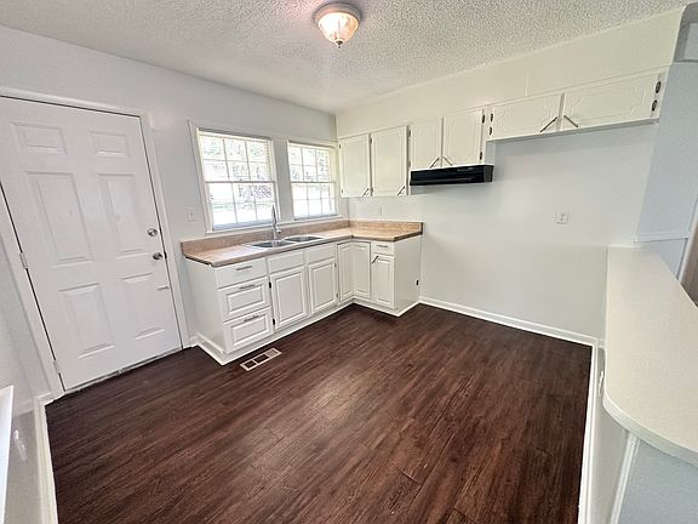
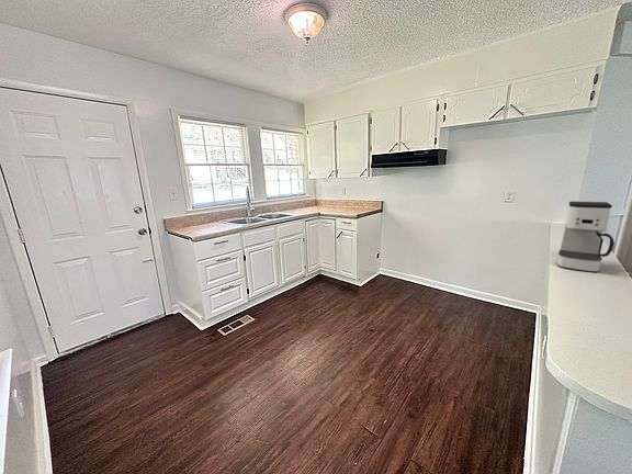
+ coffee maker [556,201,616,273]
